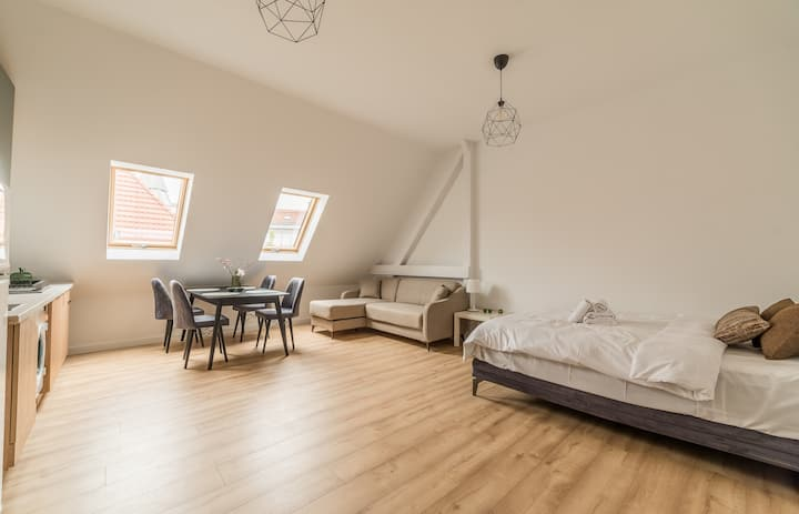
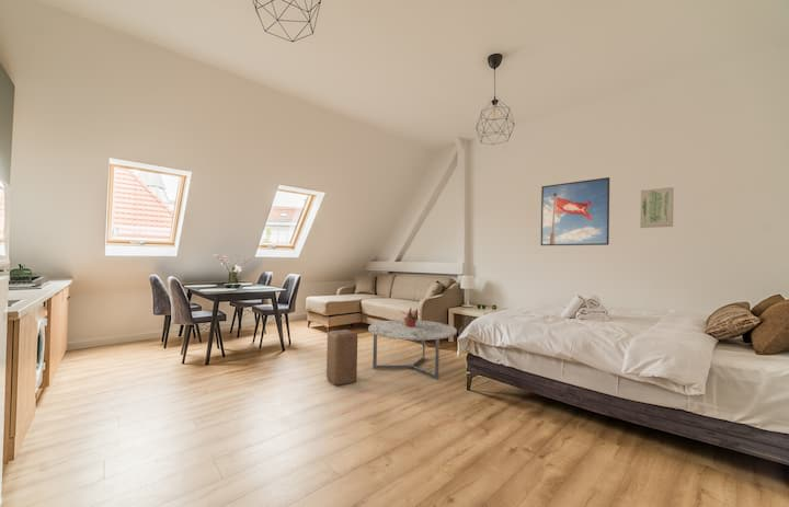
+ stool [325,329,358,387]
+ coffee table [367,319,458,381]
+ potted plant [401,308,421,327]
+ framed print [540,176,610,246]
+ wall art [639,186,674,229]
